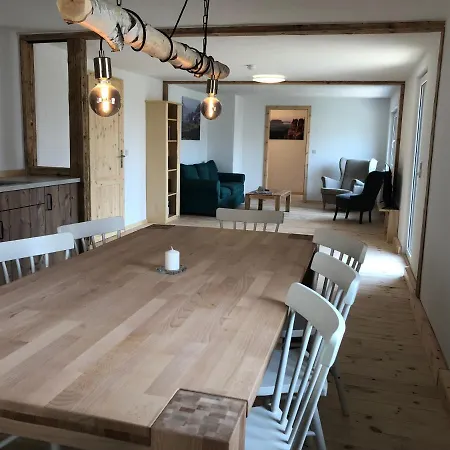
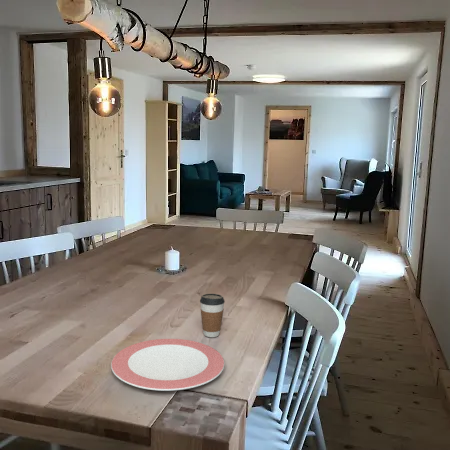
+ coffee cup [199,293,226,338]
+ plate [110,338,225,392]
